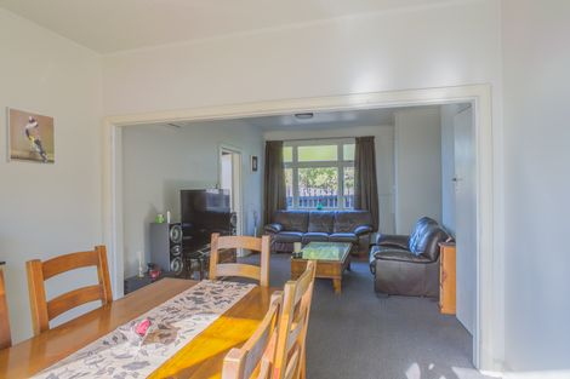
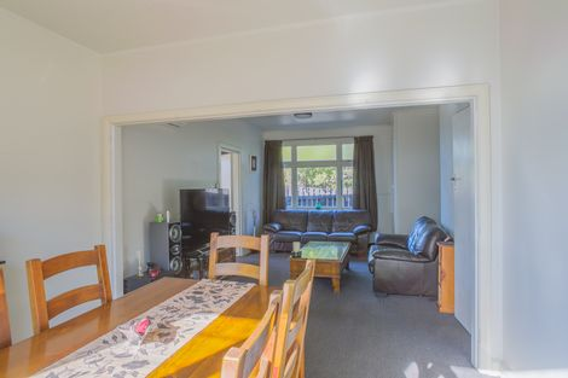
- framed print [5,105,56,166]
